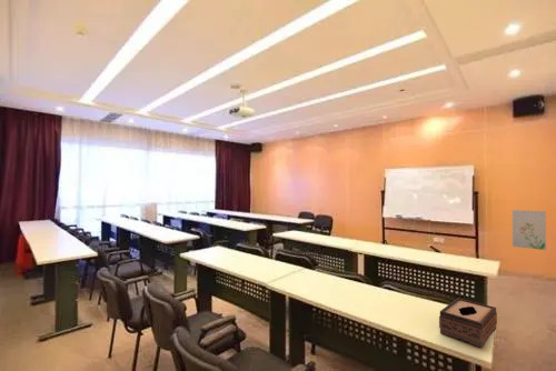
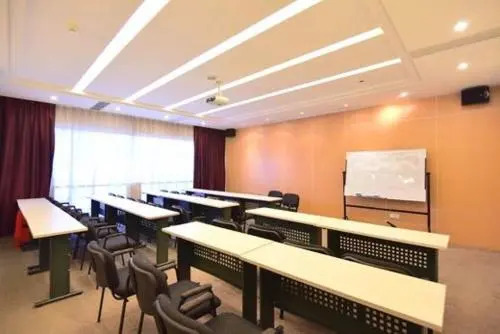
- wall art [512,209,547,251]
- tissue box [438,297,498,349]
